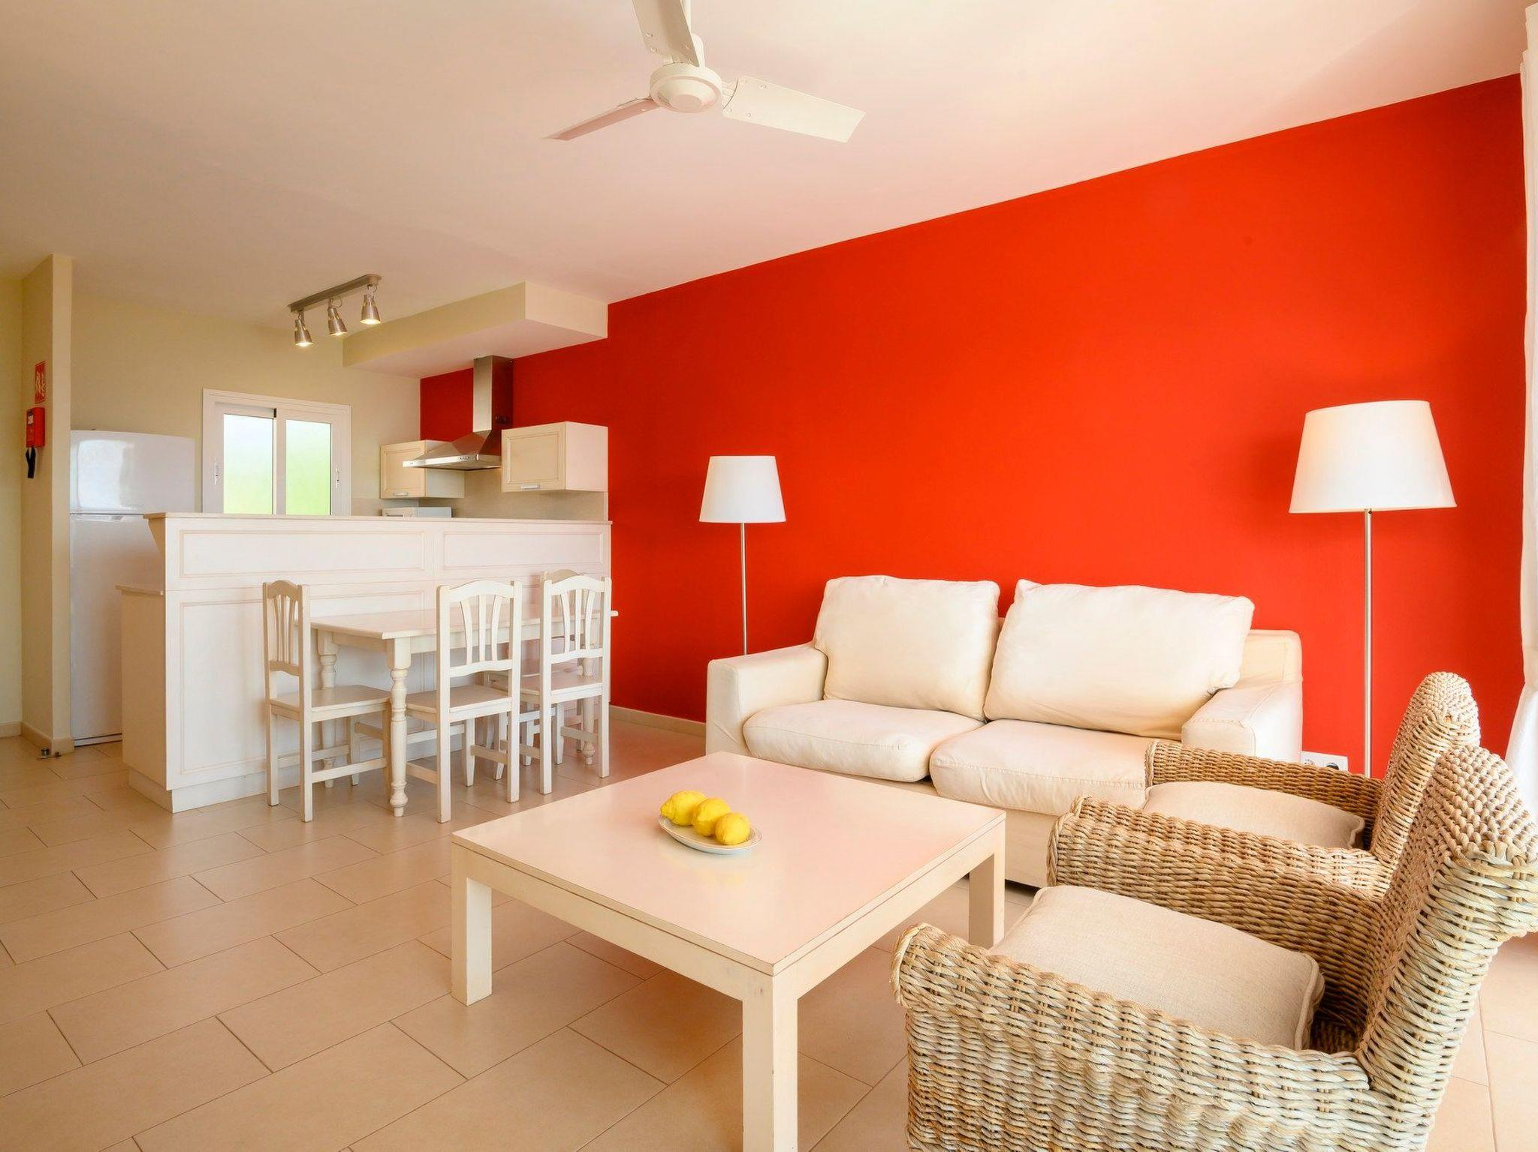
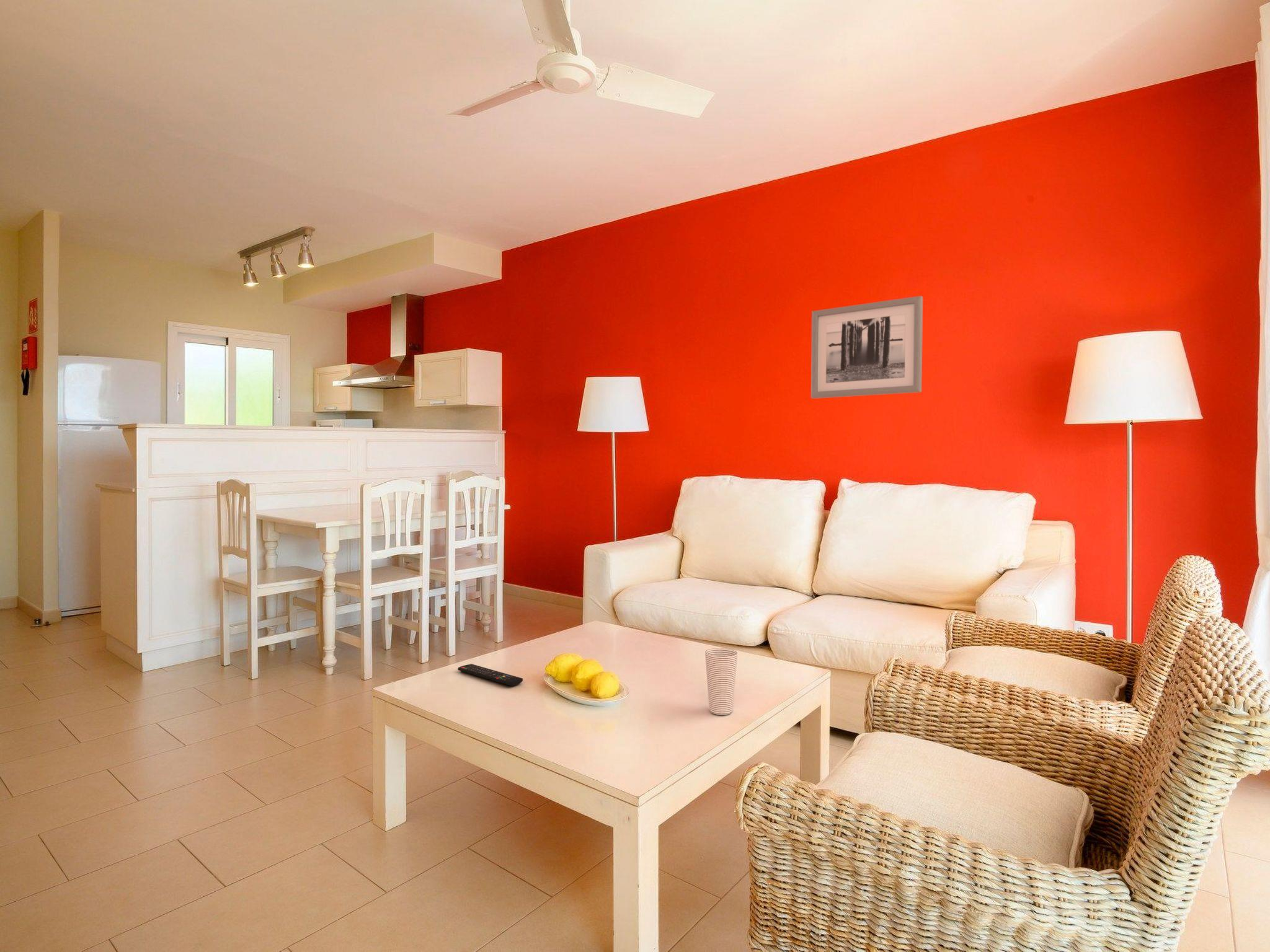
+ remote control [458,663,523,687]
+ cup [704,648,739,715]
+ wall art [810,295,923,399]
